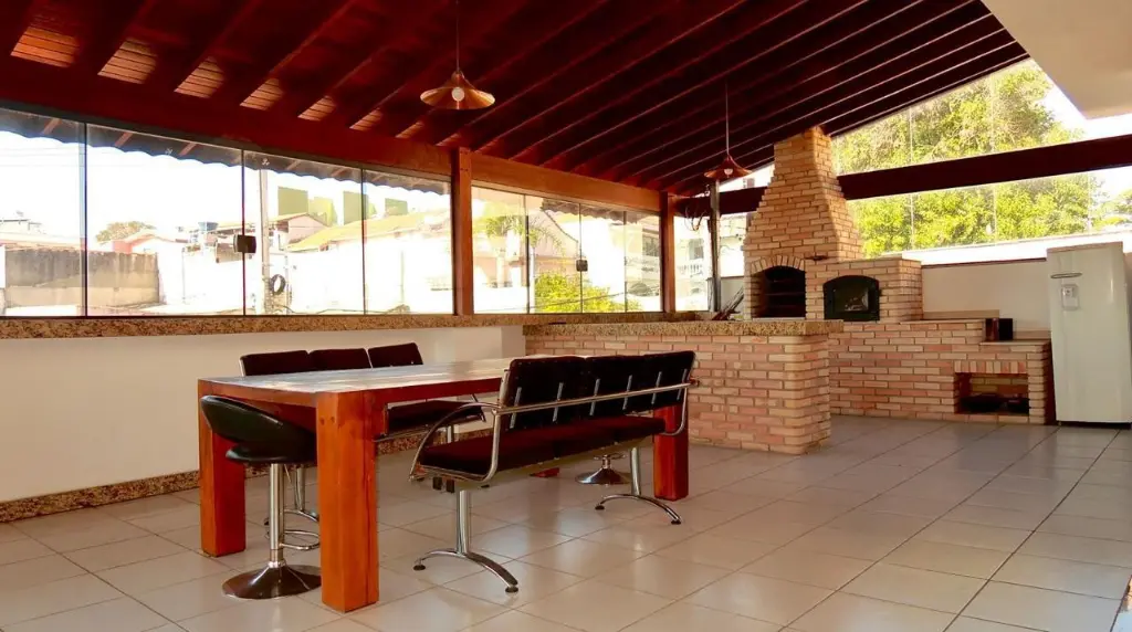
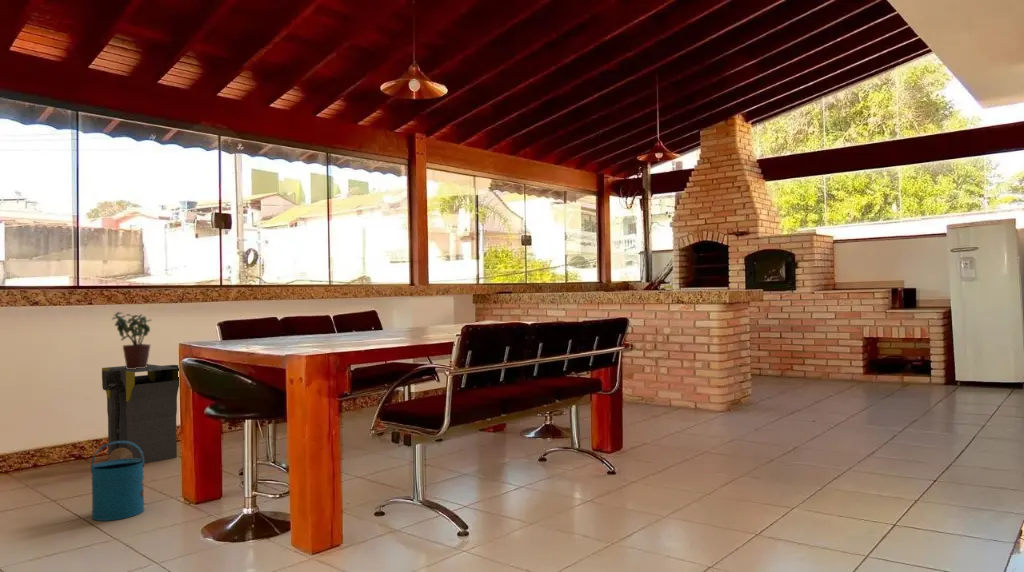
+ side table [101,363,180,464]
+ watering can [90,441,145,522]
+ potted plant [111,311,152,369]
